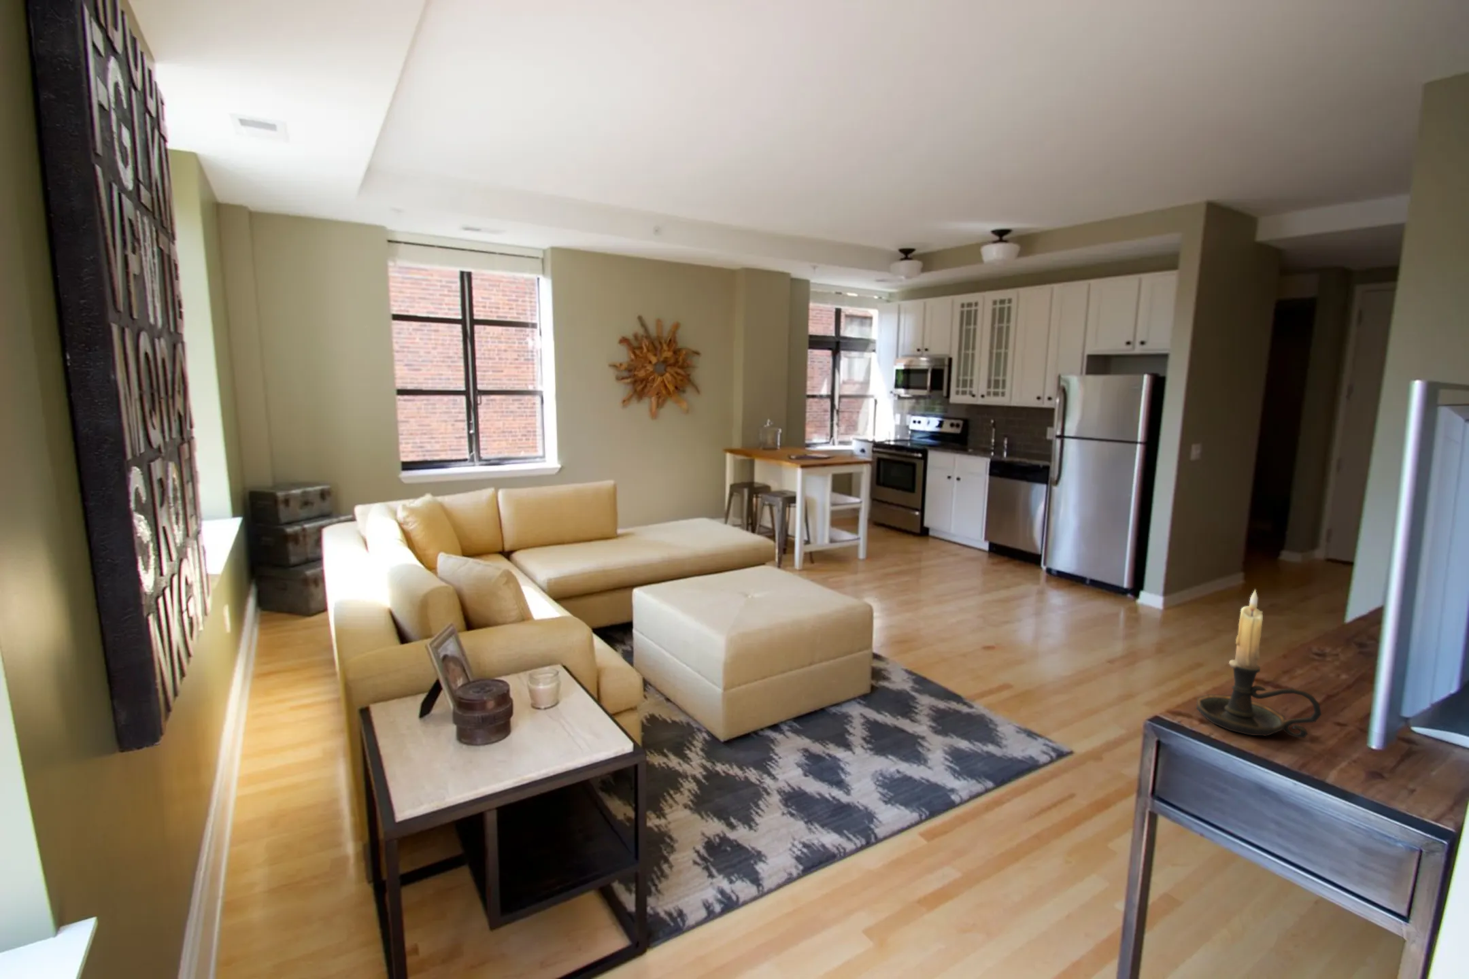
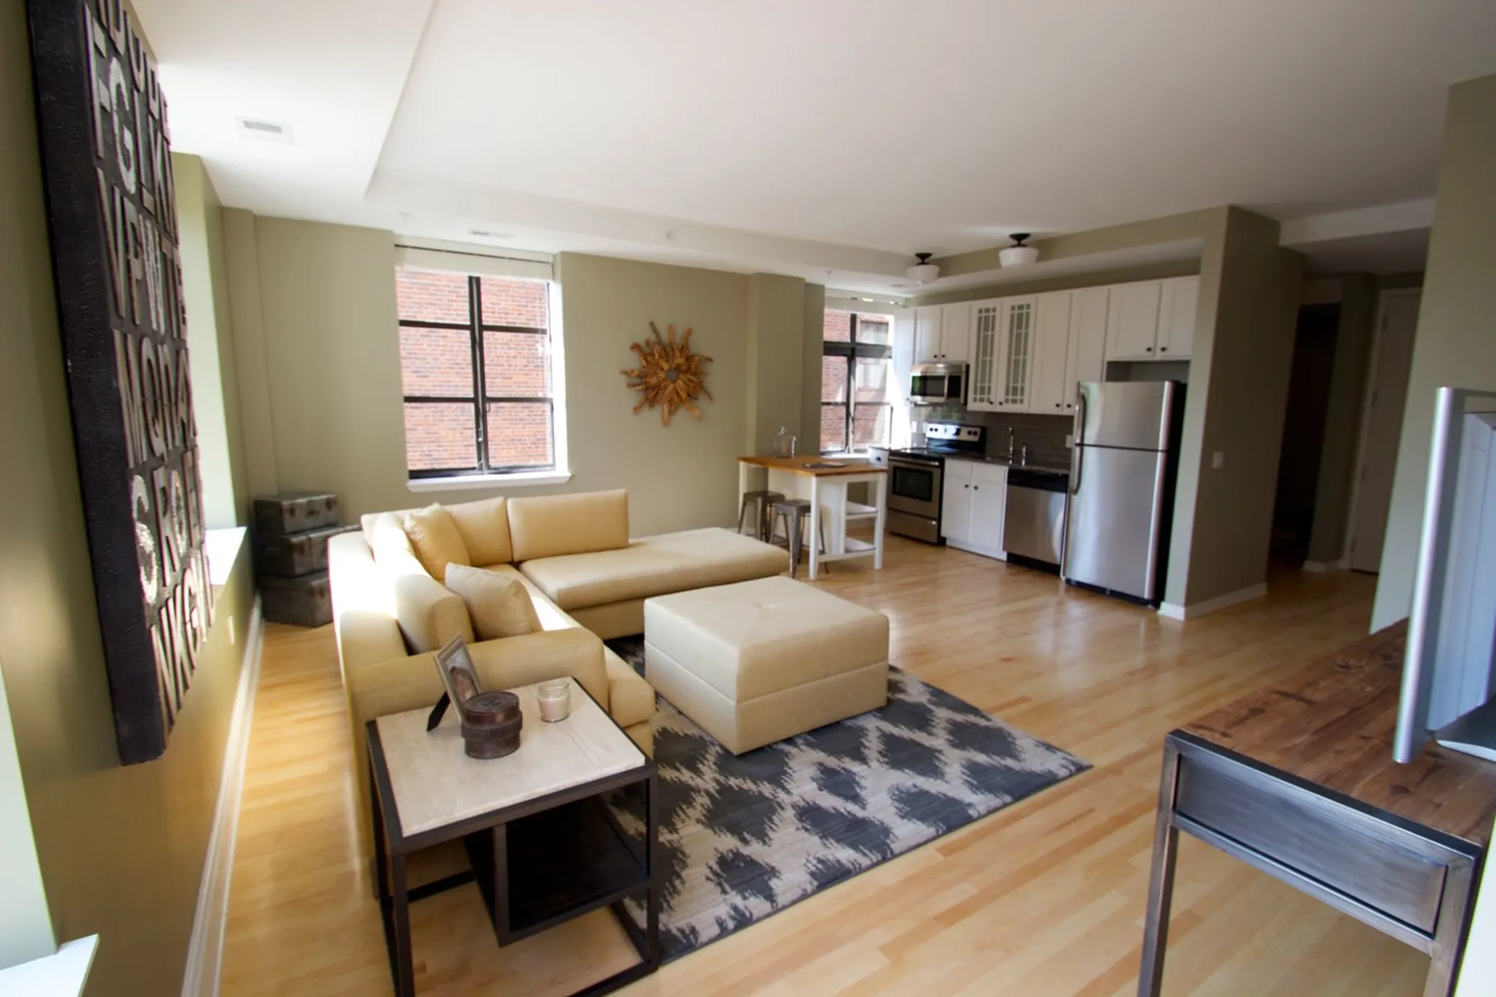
- candle holder [1196,588,1323,739]
